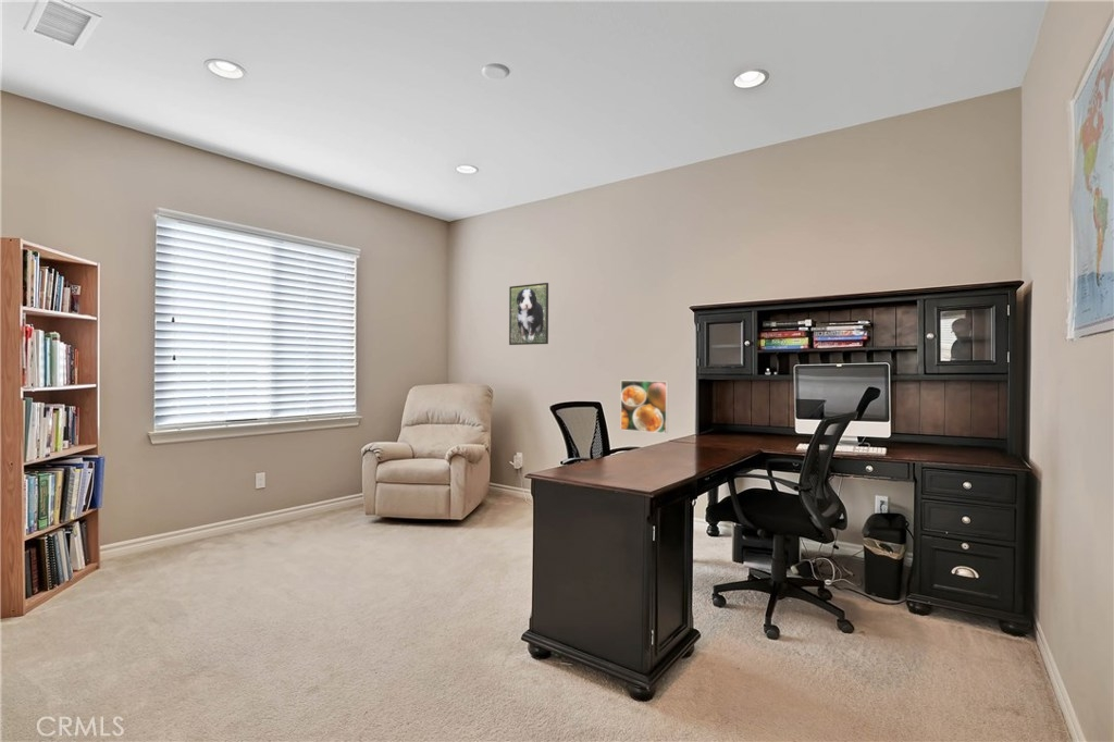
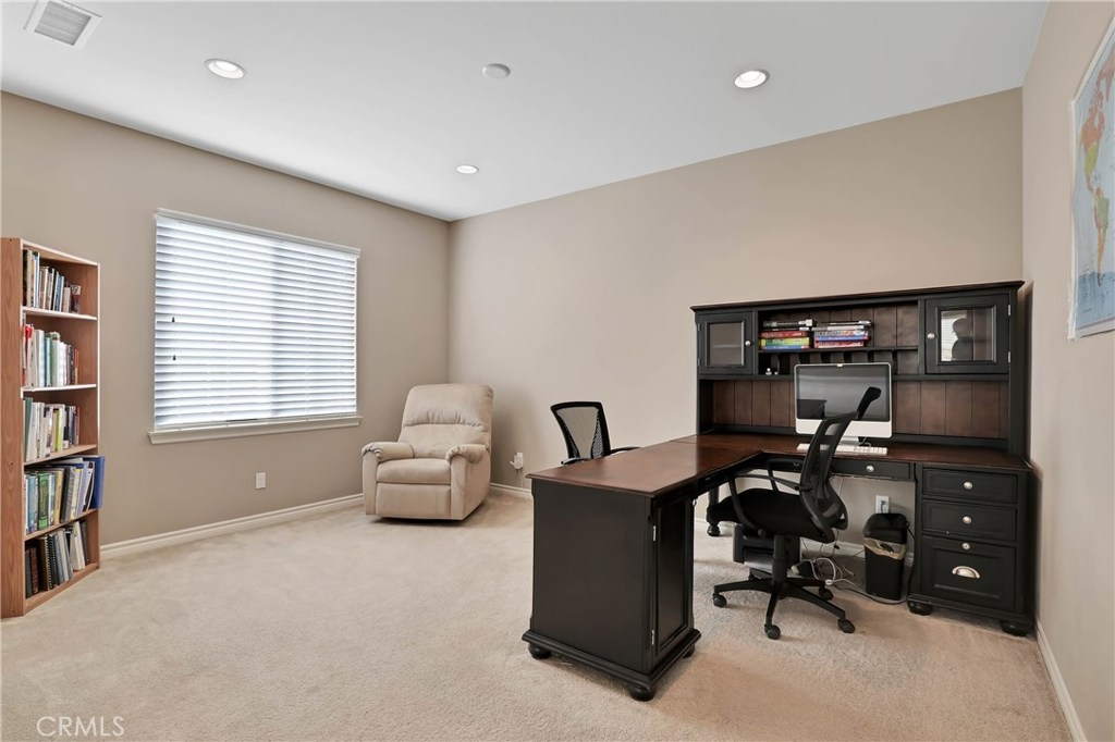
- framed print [620,380,669,434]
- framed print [508,282,549,346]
